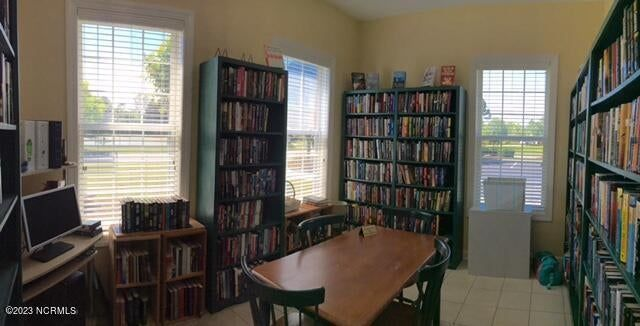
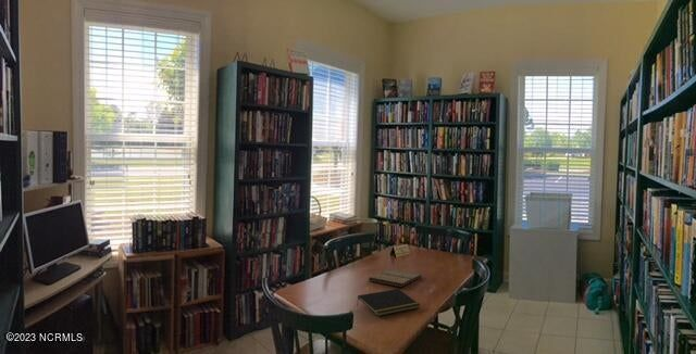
+ book [368,268,422,288]
+ notepad [356,288,421,317]
